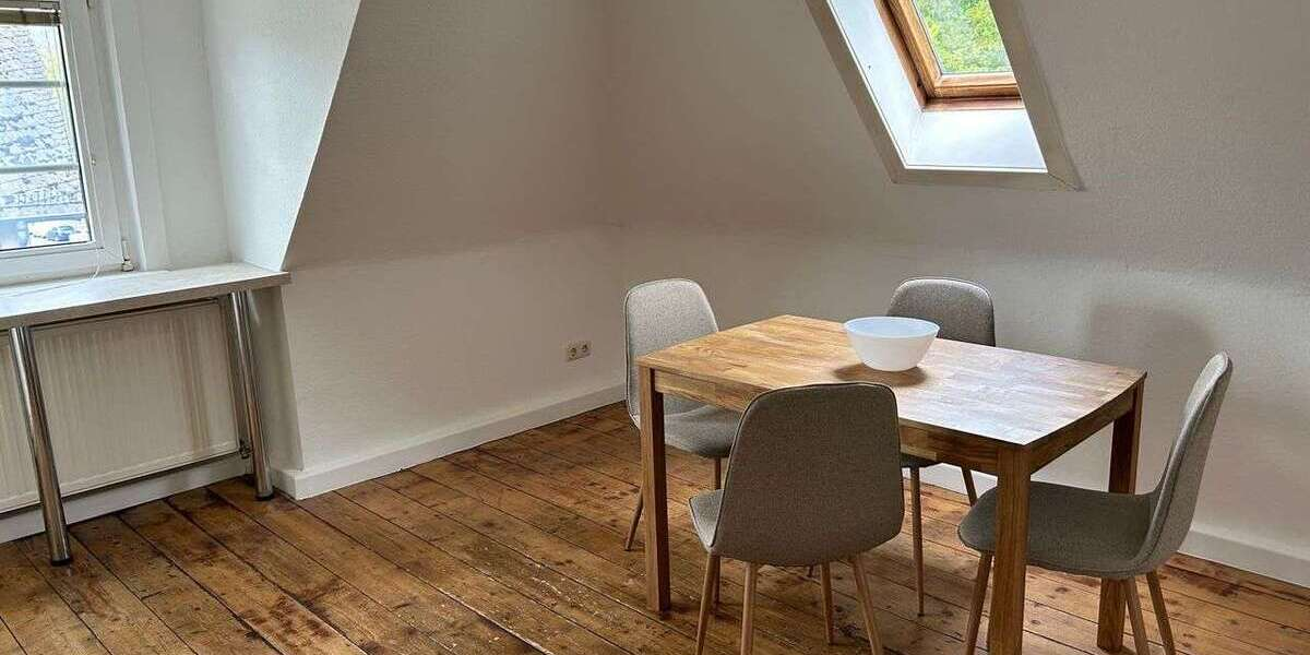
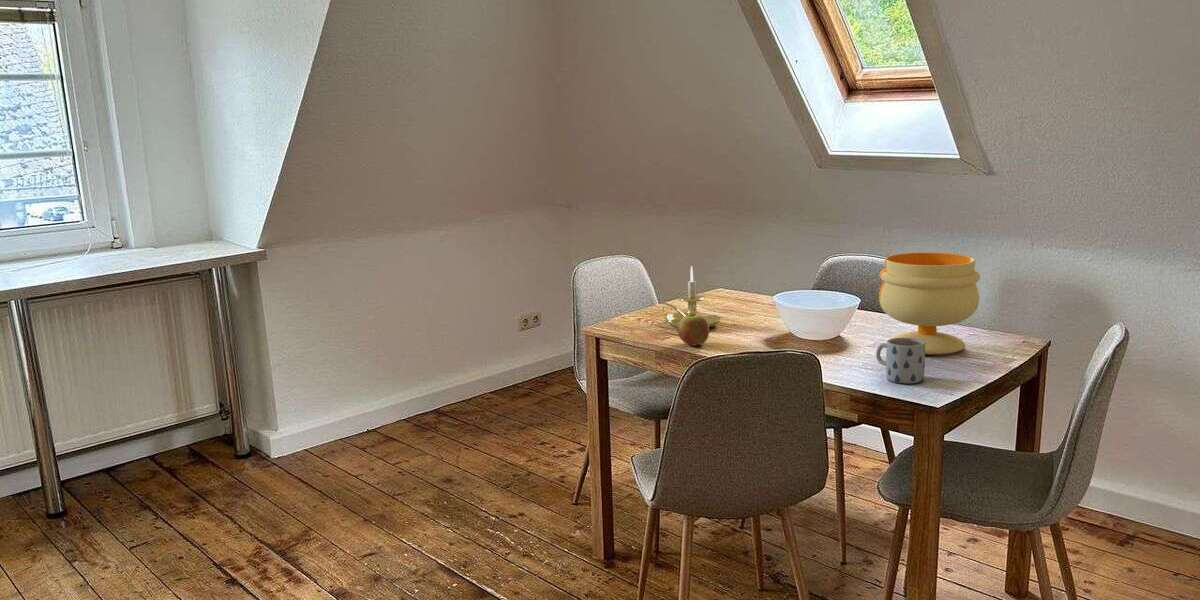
+ apple [676,314,711,347]
+ footed bowl [878,252,981,356]
+ mug [875,338,926,384]
+ candle holder [658,265,722,328]
